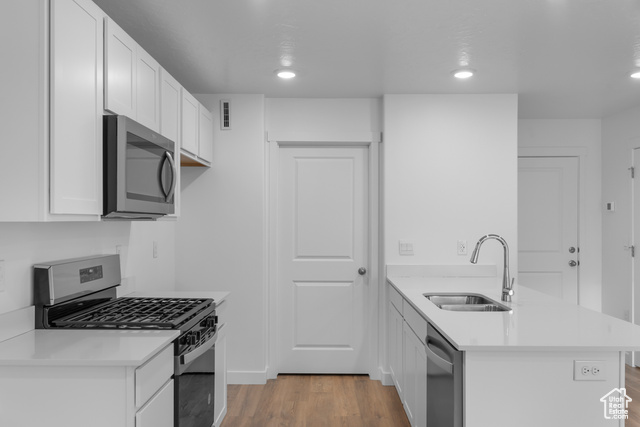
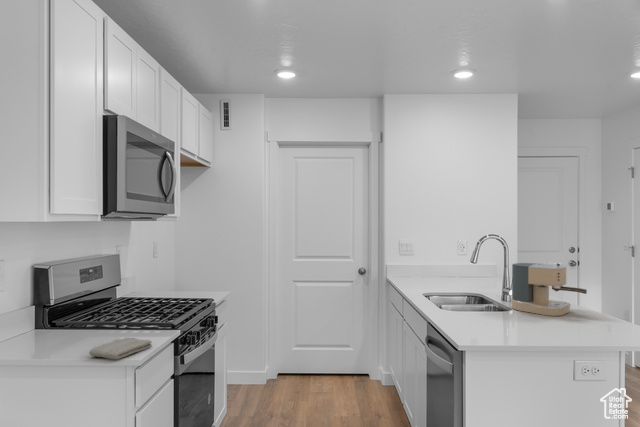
+ coffee maker [510,261,588,317]
+ washcloth [88,337,153,361]
